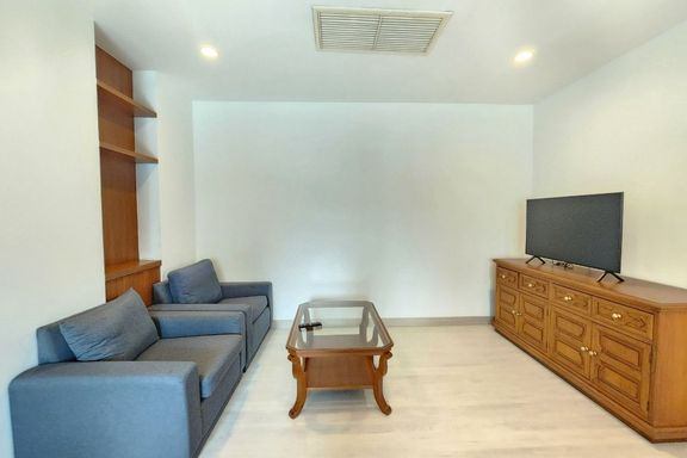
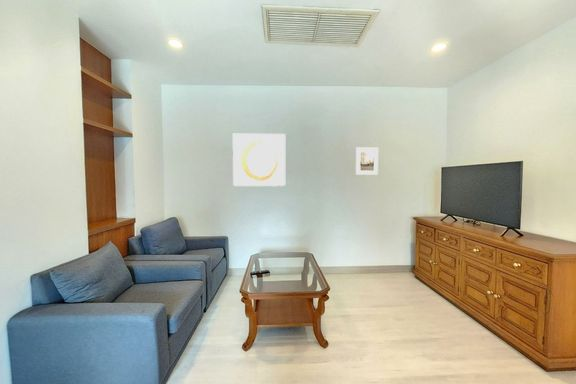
+ wall art [232,133,286,187]
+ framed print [355,147,379,176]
